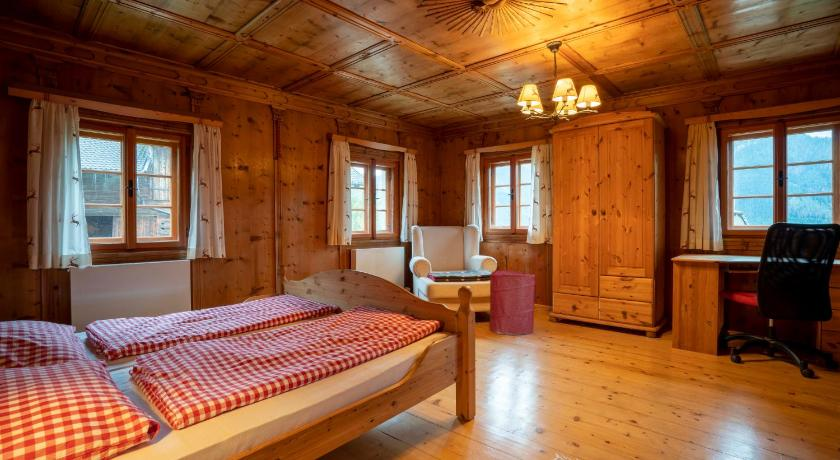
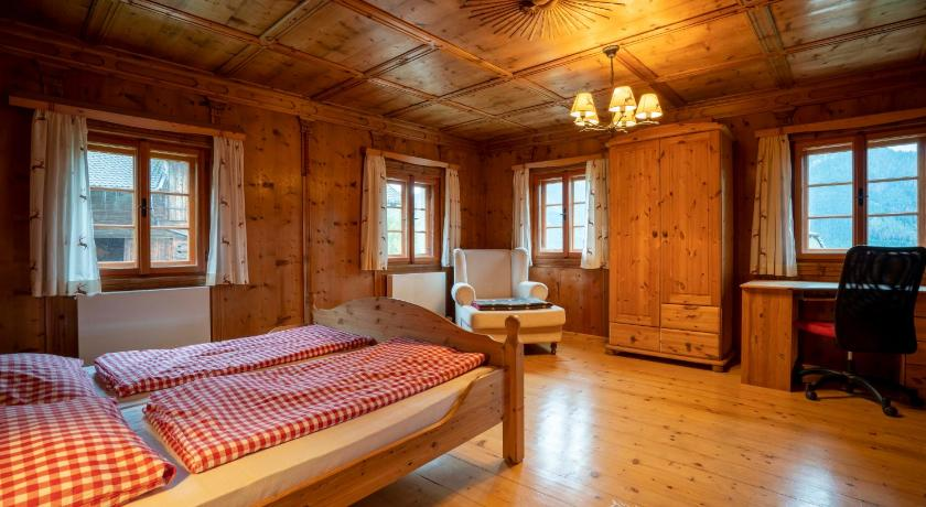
- laundry hamper [489,269,536,336]
